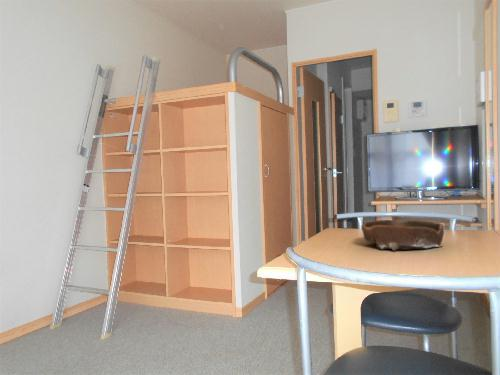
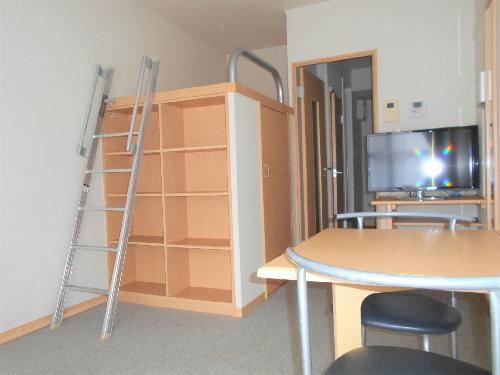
- bowl [361,219,445,252]
